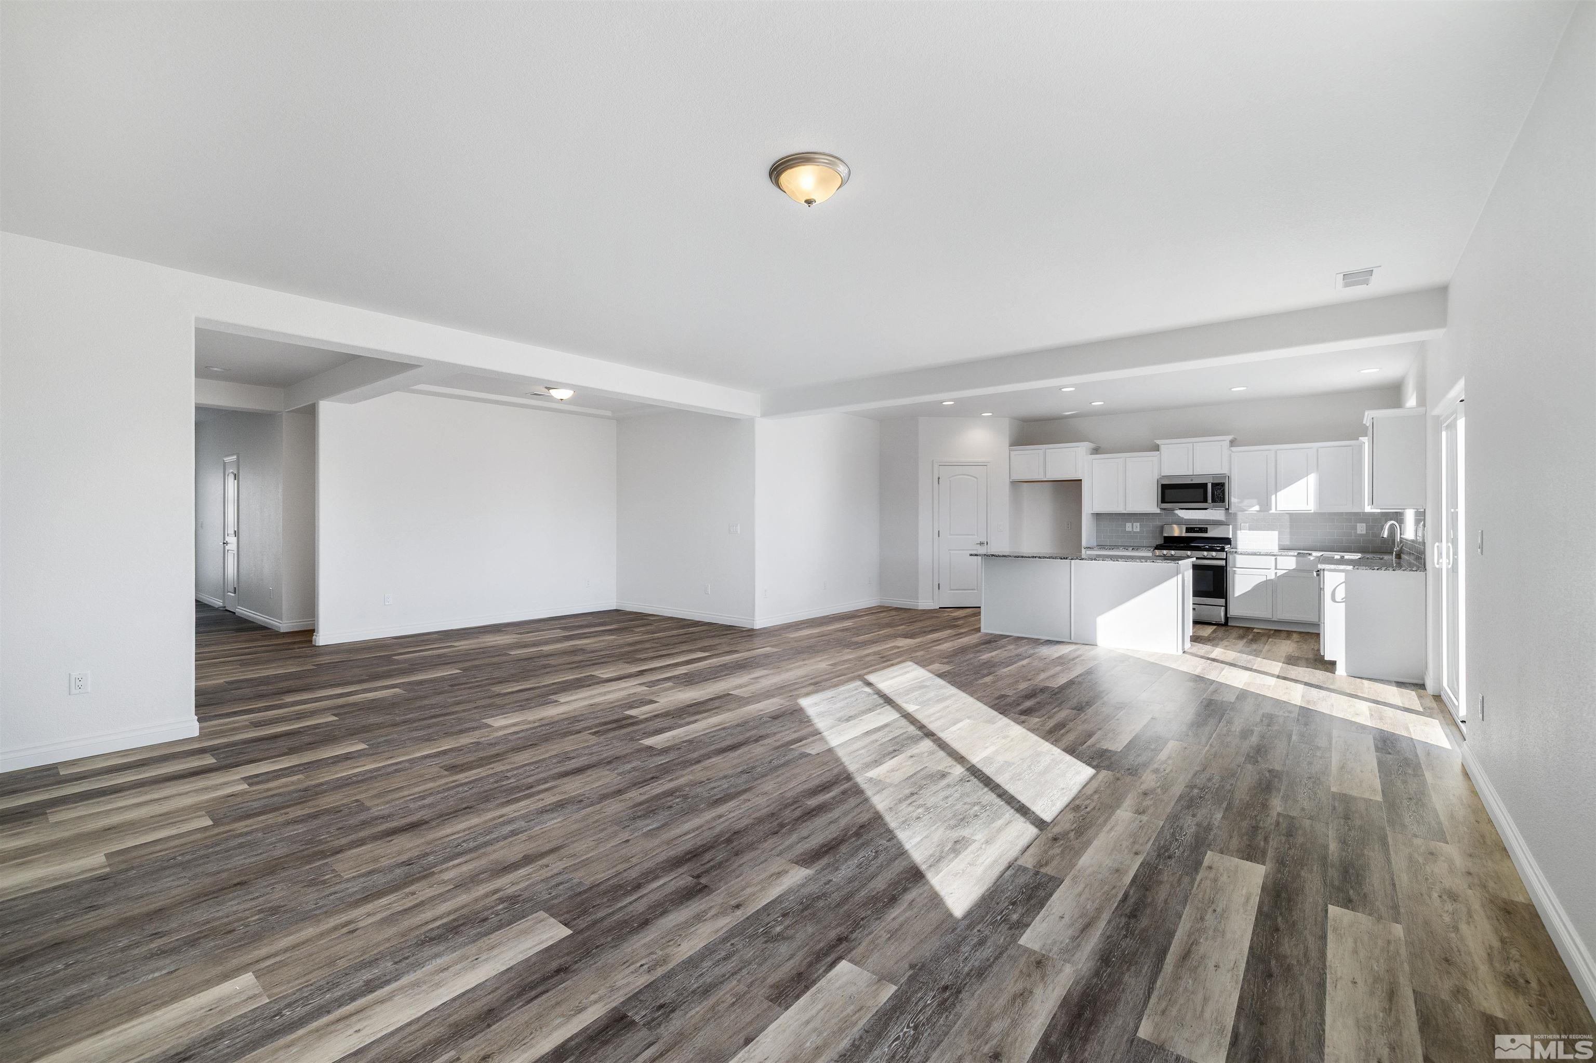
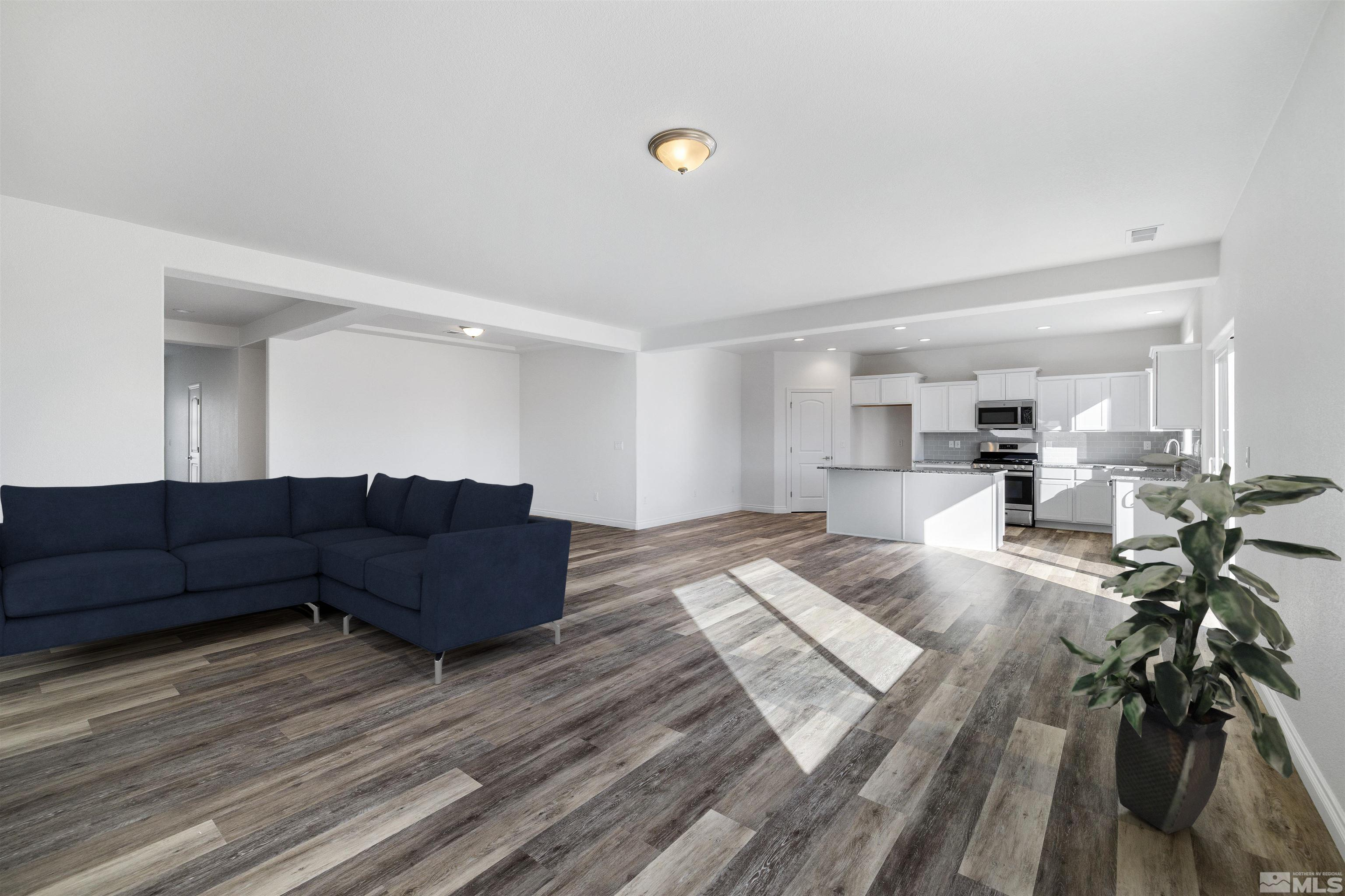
+ sofa [0,472,572,685]
+ indoor plant [1058,453,1344,834]
